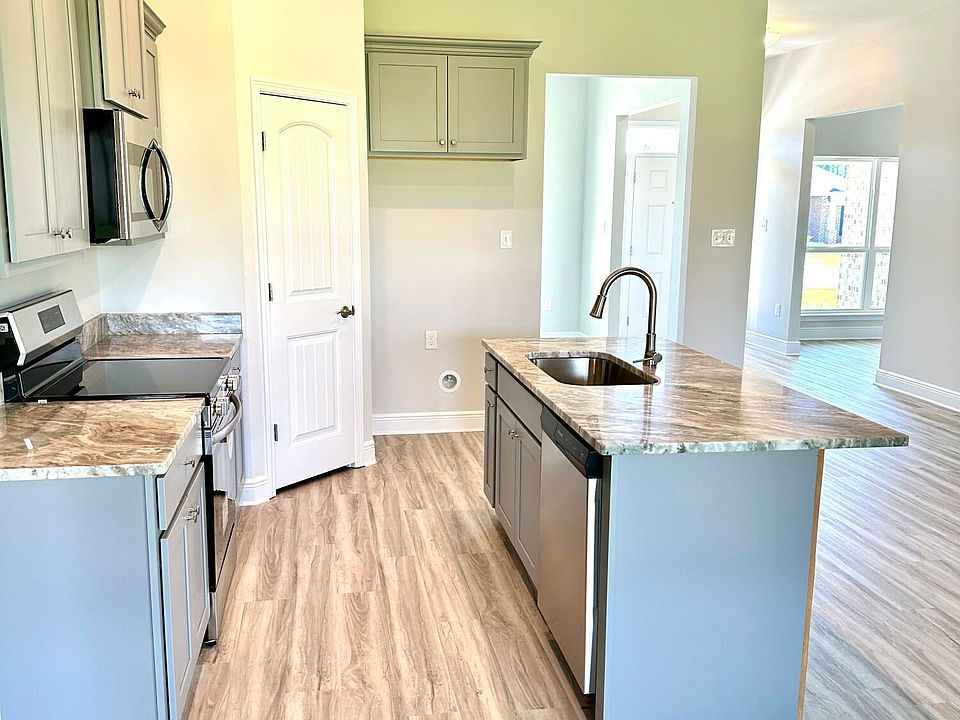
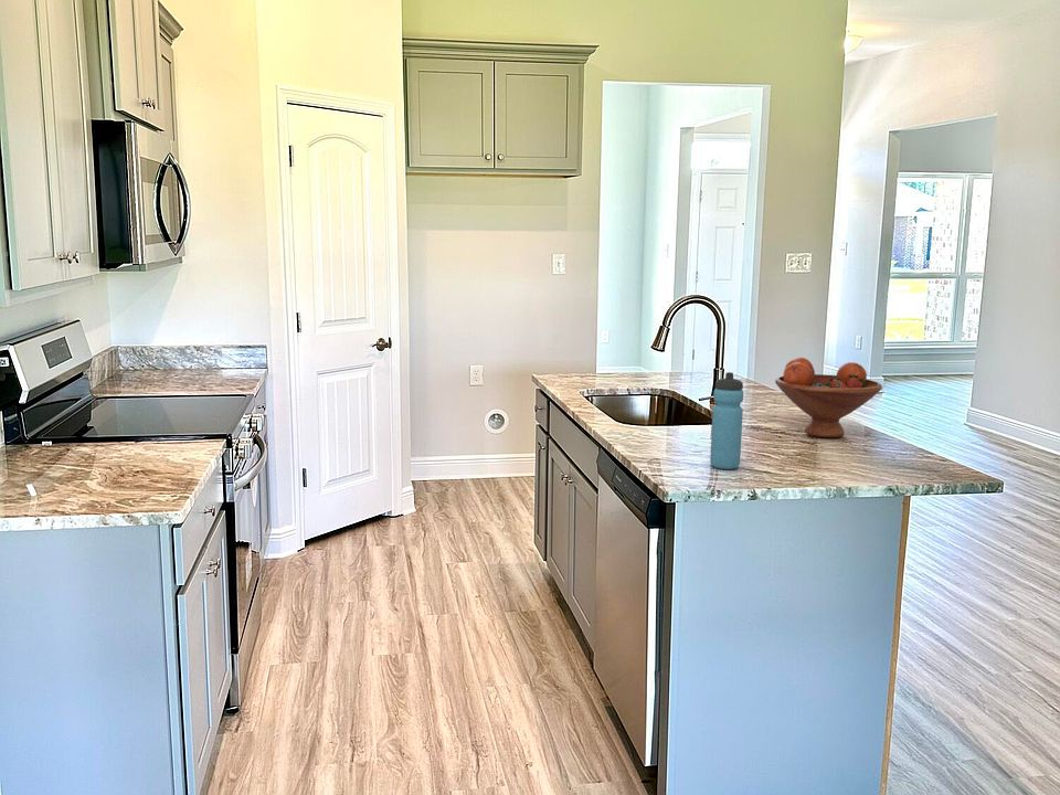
+ water bottle [709,371,744,470]
+ fruit bowl [774,357,883,438]
